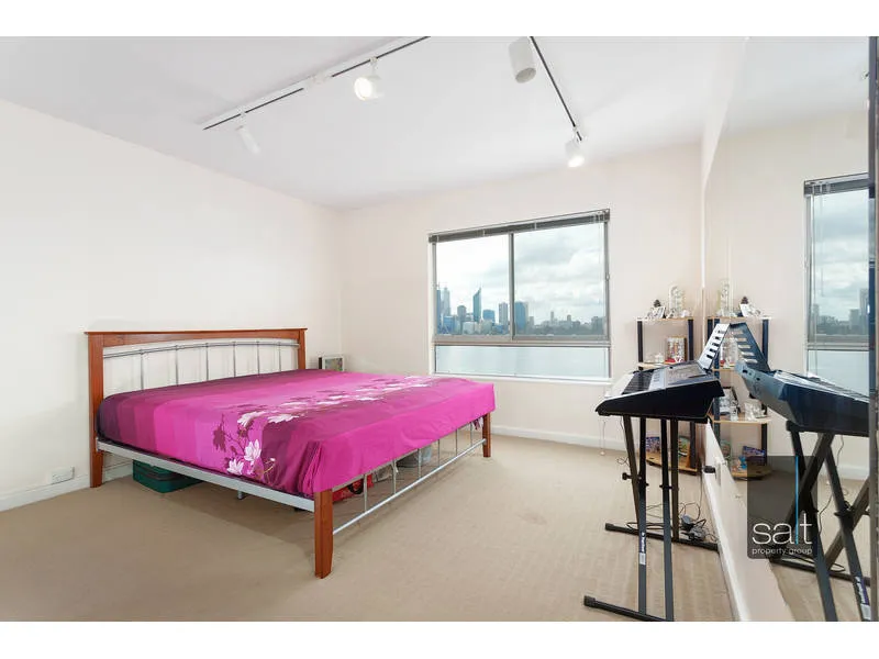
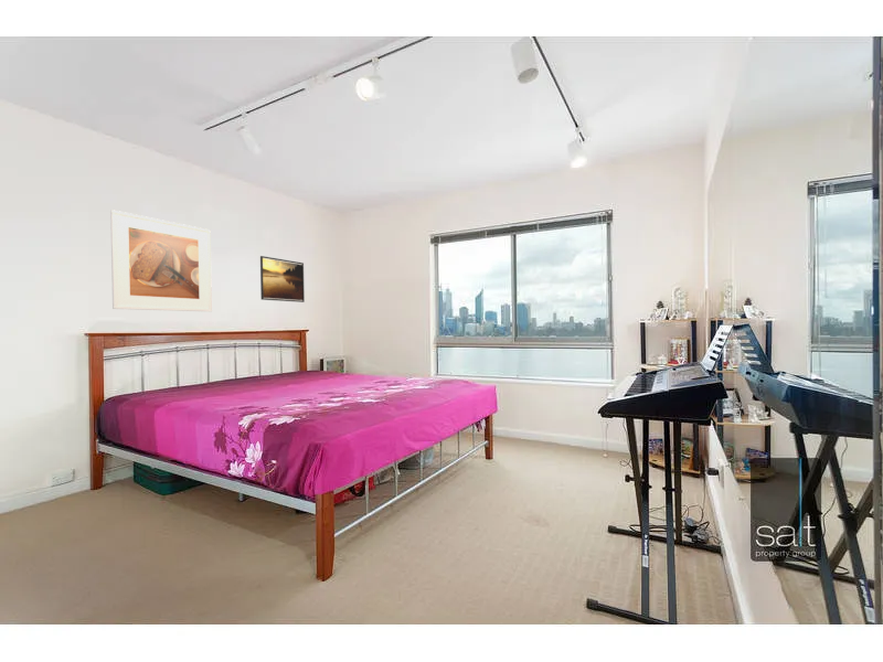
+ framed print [109,209,213,312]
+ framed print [259,255,306,303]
